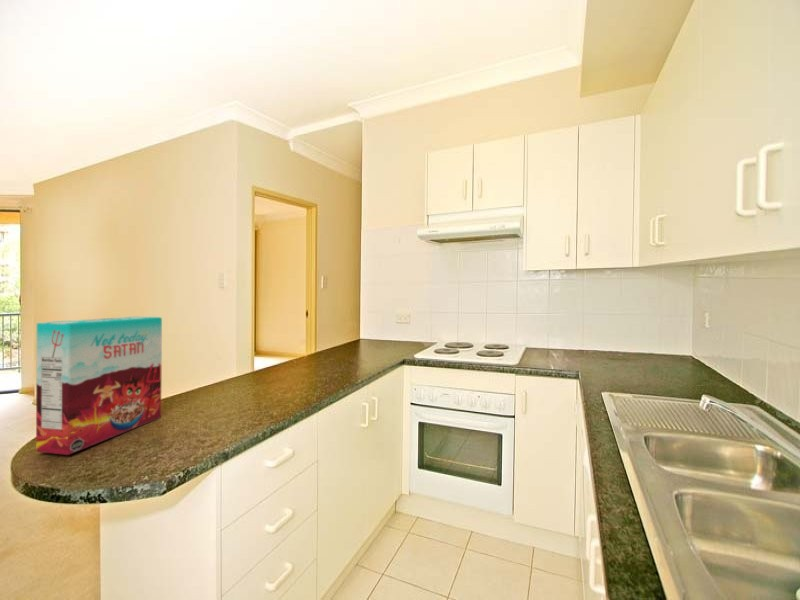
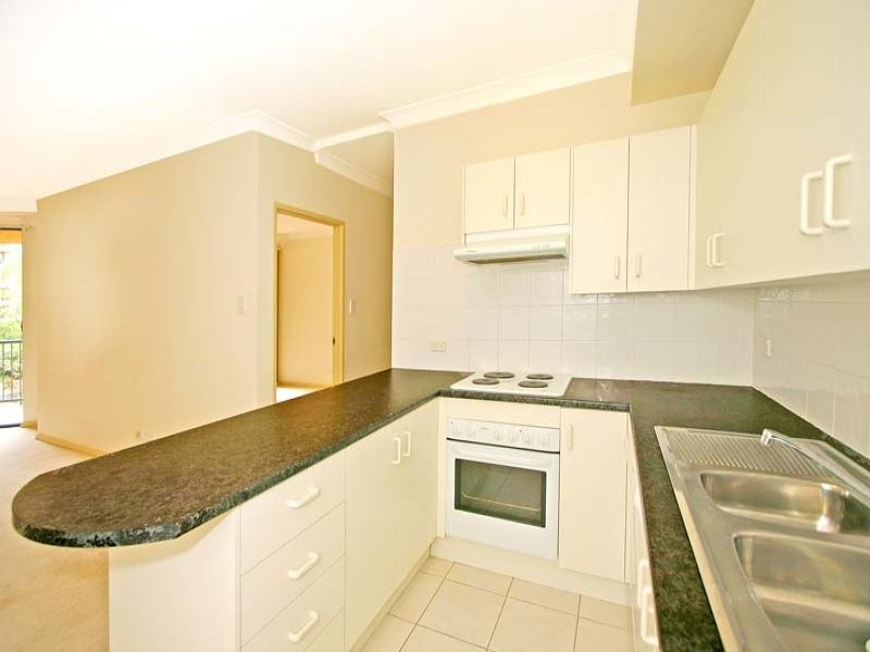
- cereal box [35,316,163,456]
